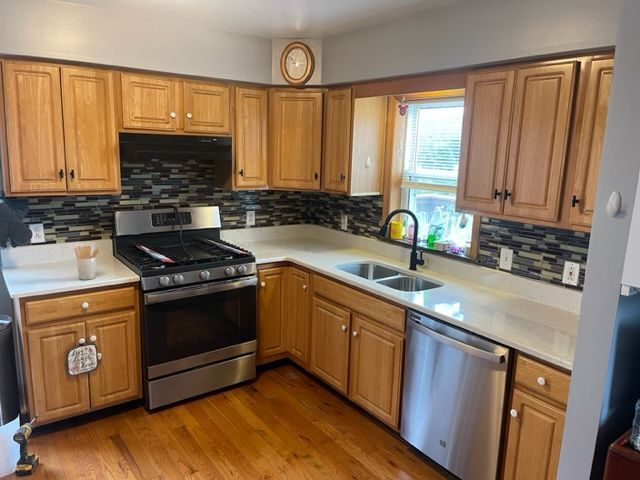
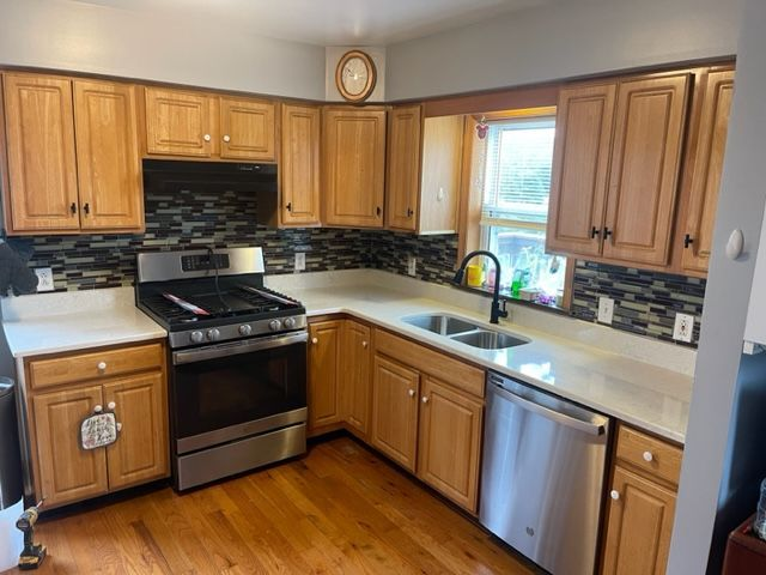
- utensil holder [74,245,100,281]
